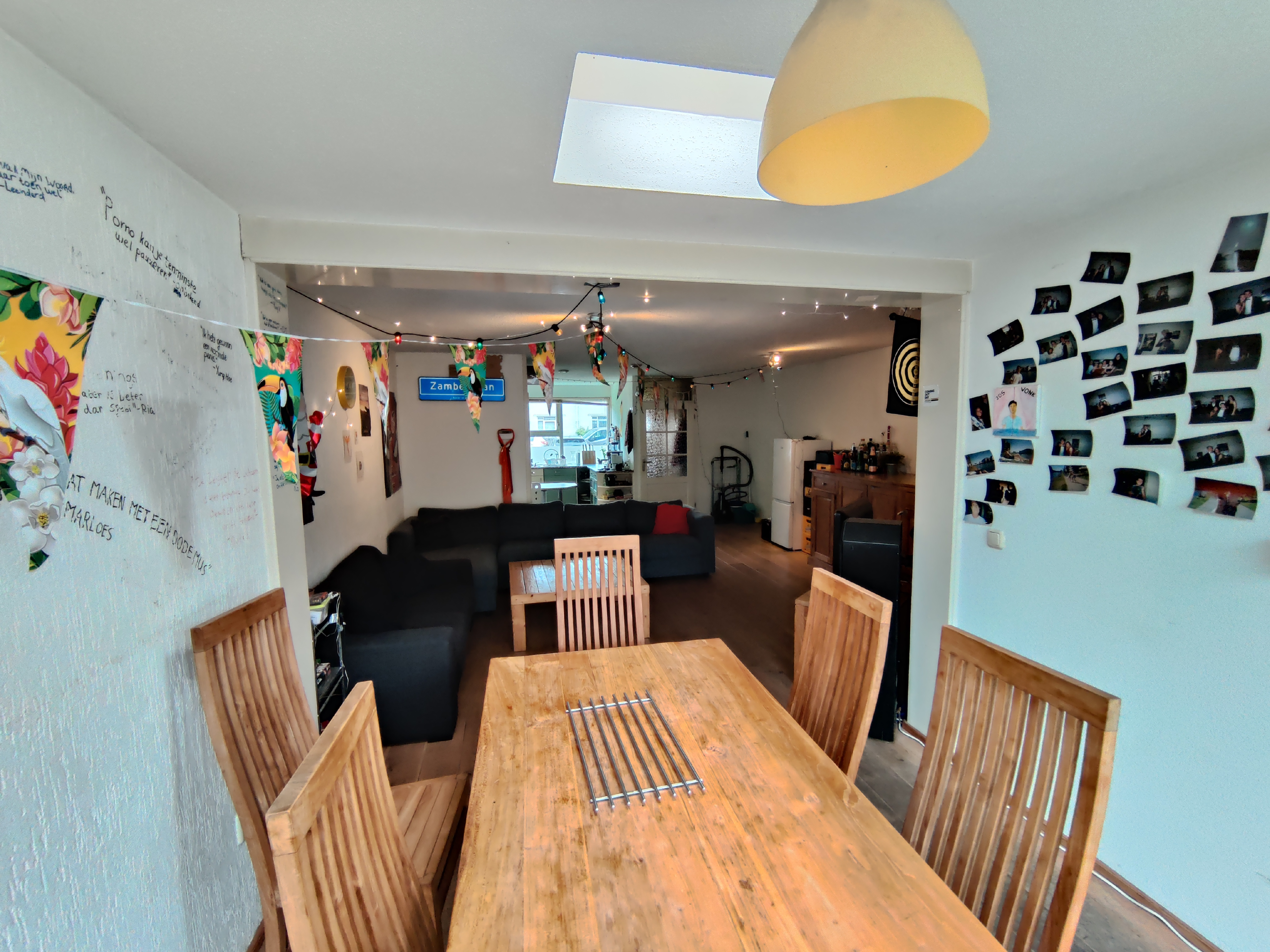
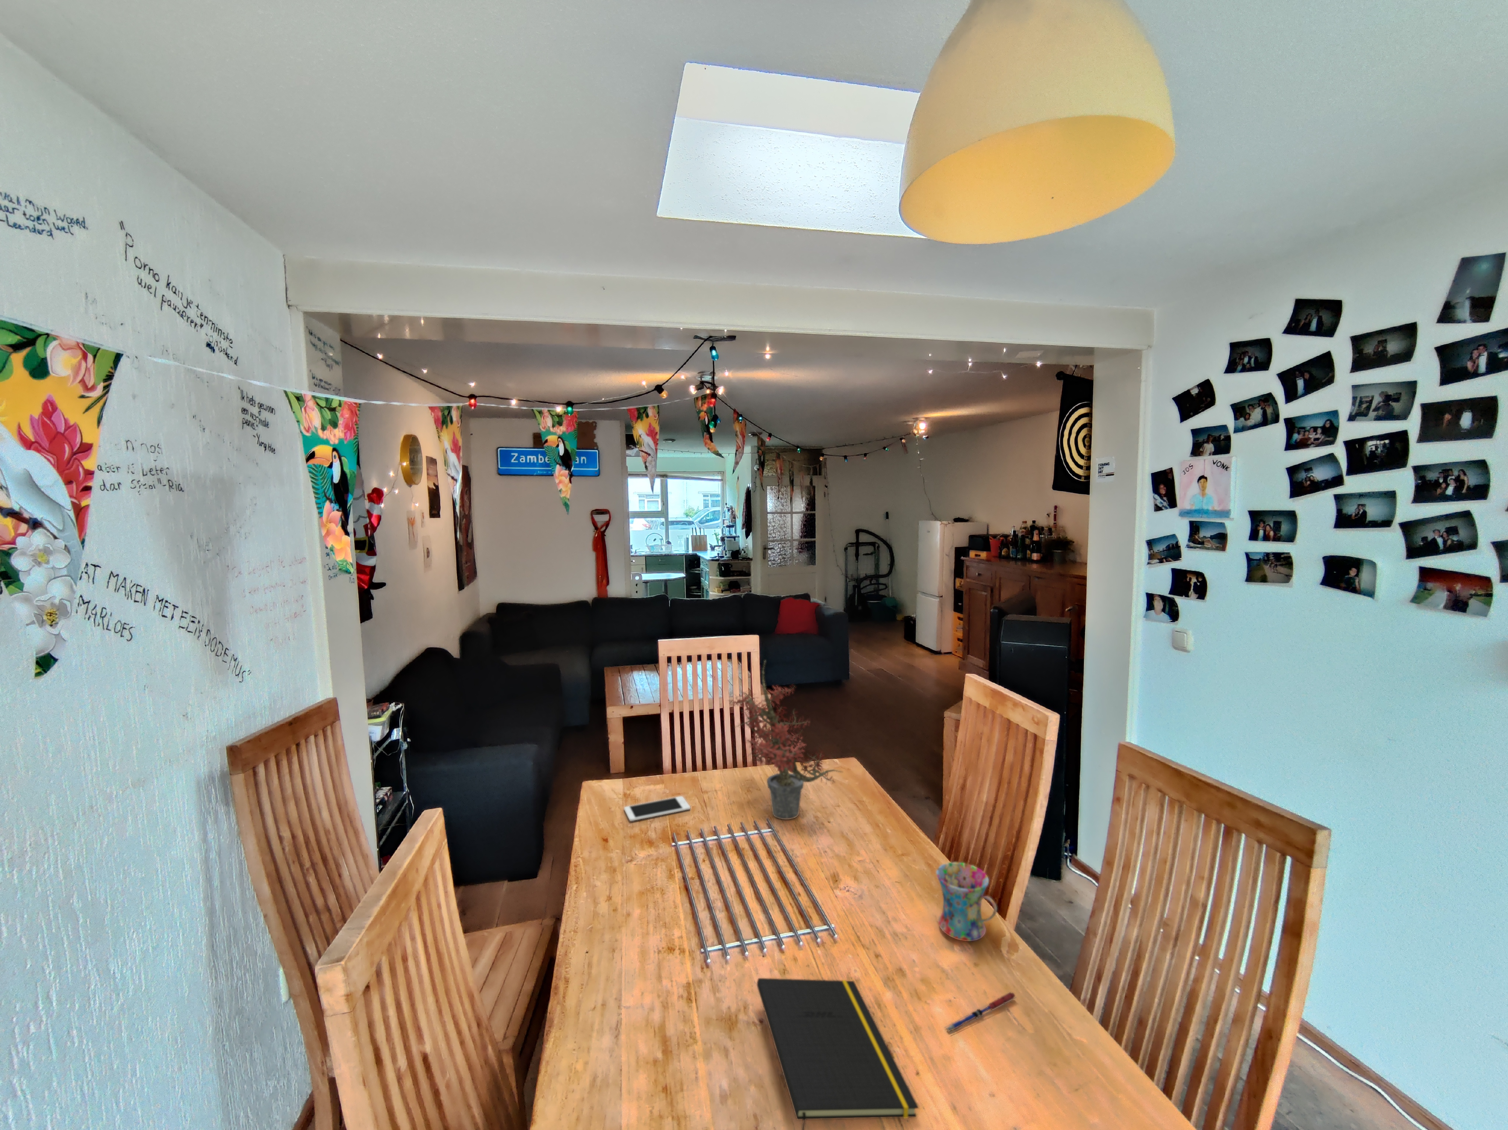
+ pen [944,991,1018,1034]
+ potted plant [728,660,843,820]
+ notepad [756,978,919,1130]
+ mug [936,862,997,941]
+ cell phone [623,795,691,821]
